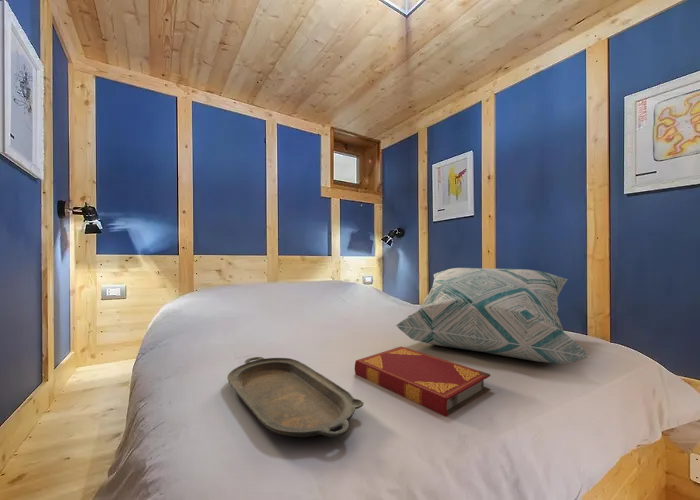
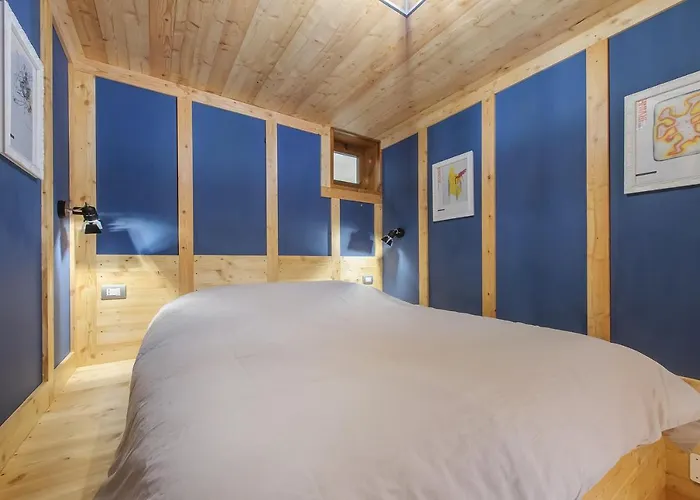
- hardback book [354,346,491,417]
- decorative pillow [394,267,591,365]
- serving tray [226,356,365,439]
